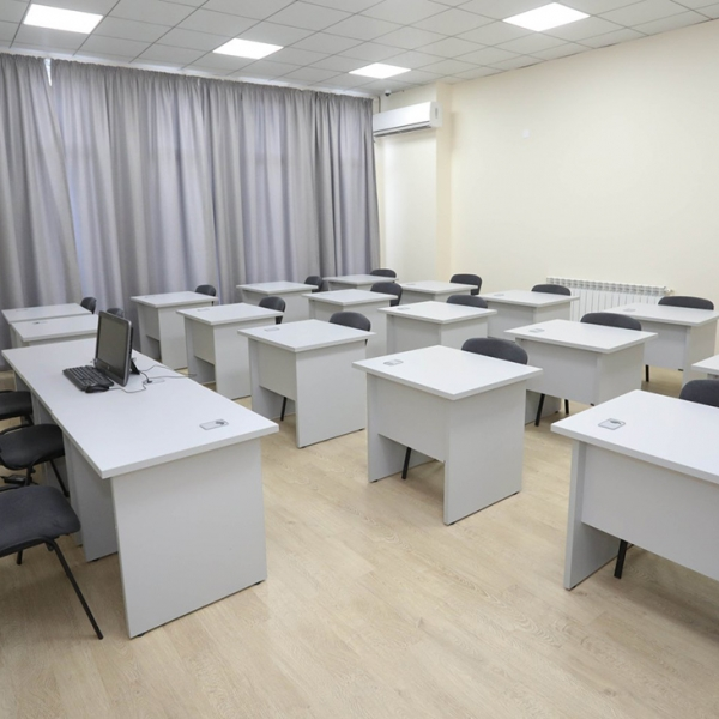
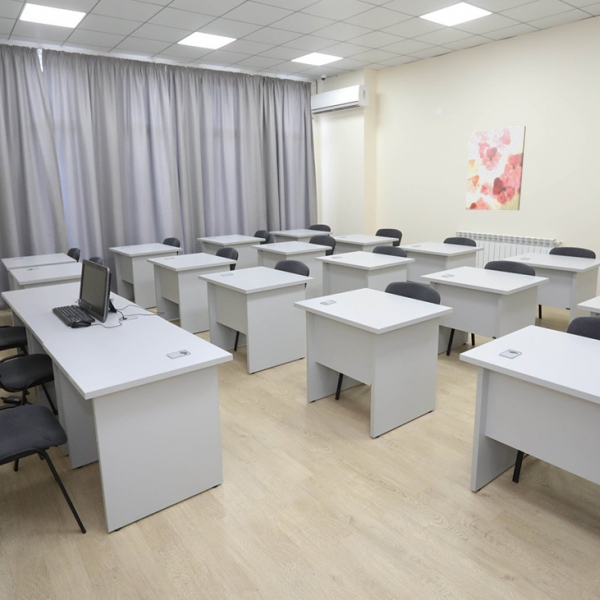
+ wall art [465,125,527,211]
